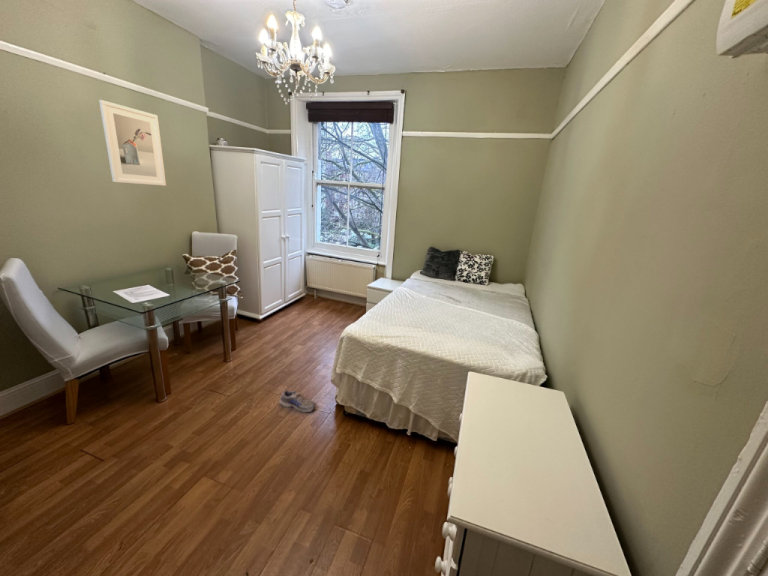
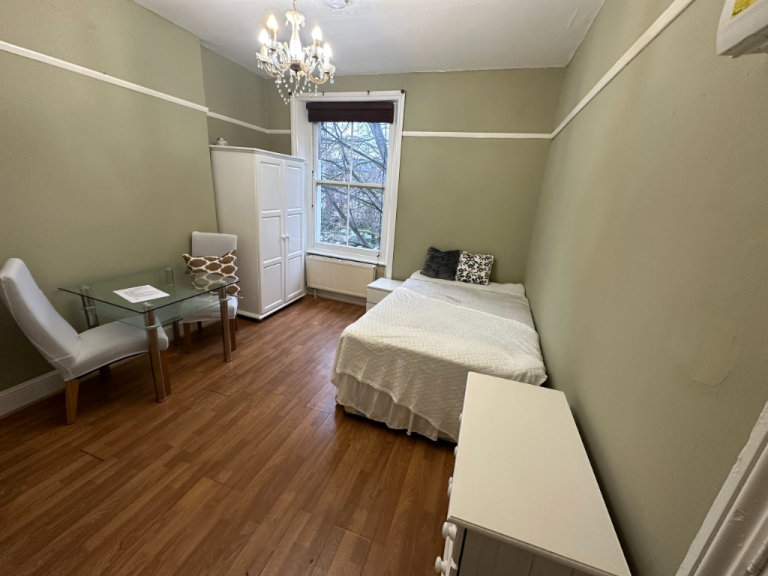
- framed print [98,99,167,187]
- shoe [279,389,317,413]
